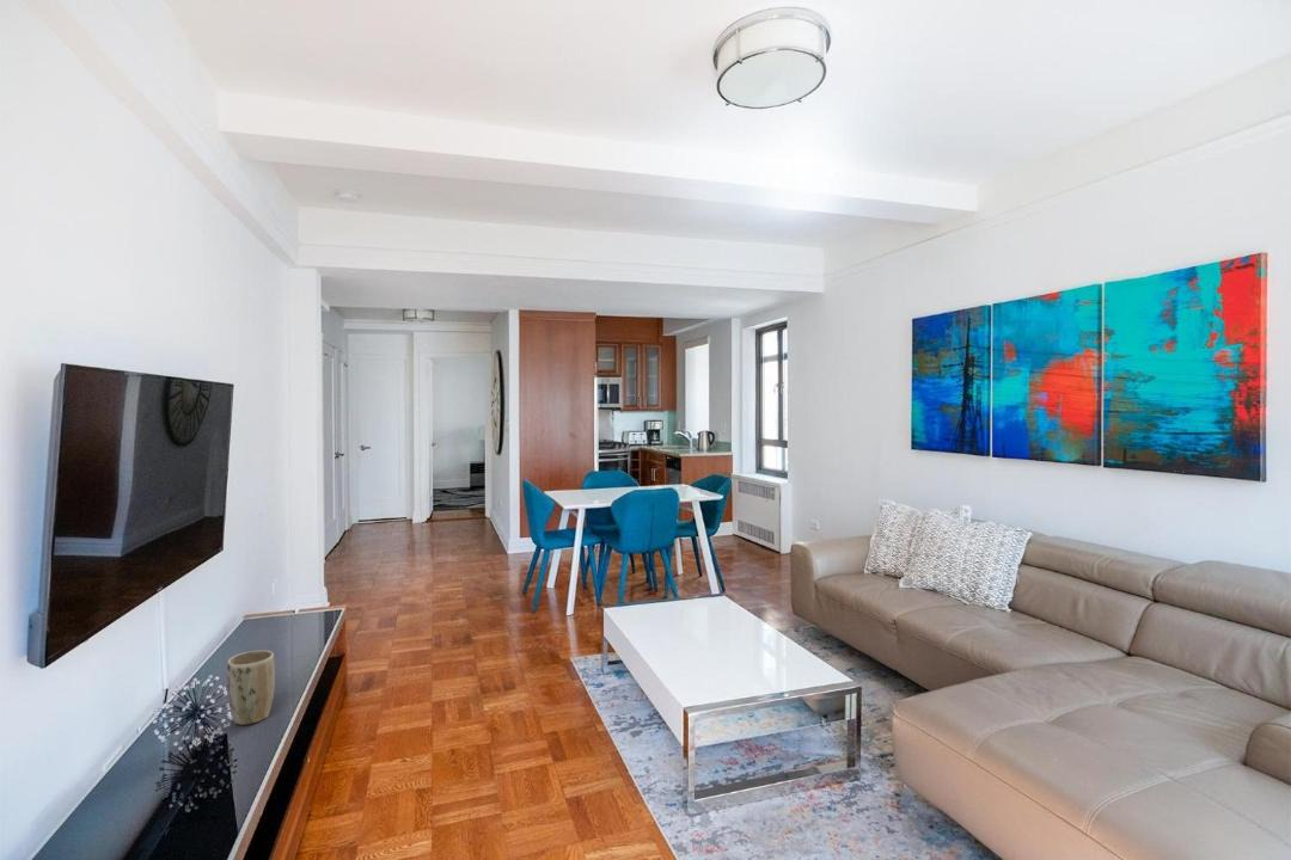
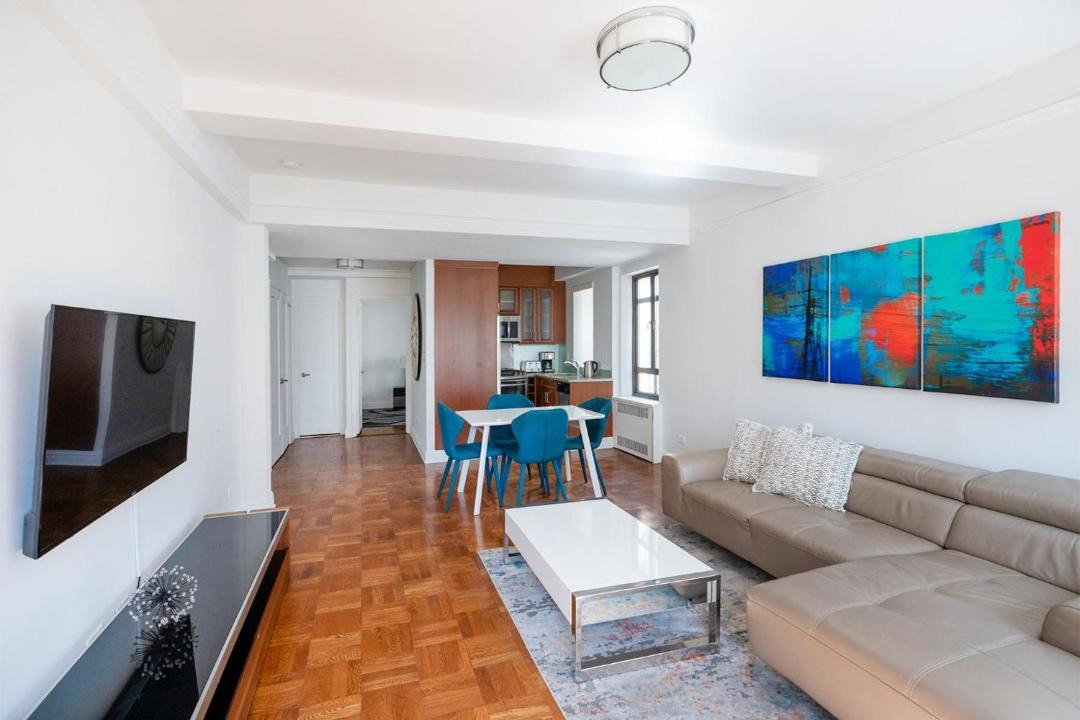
- plant pot [226,650,276,726]
